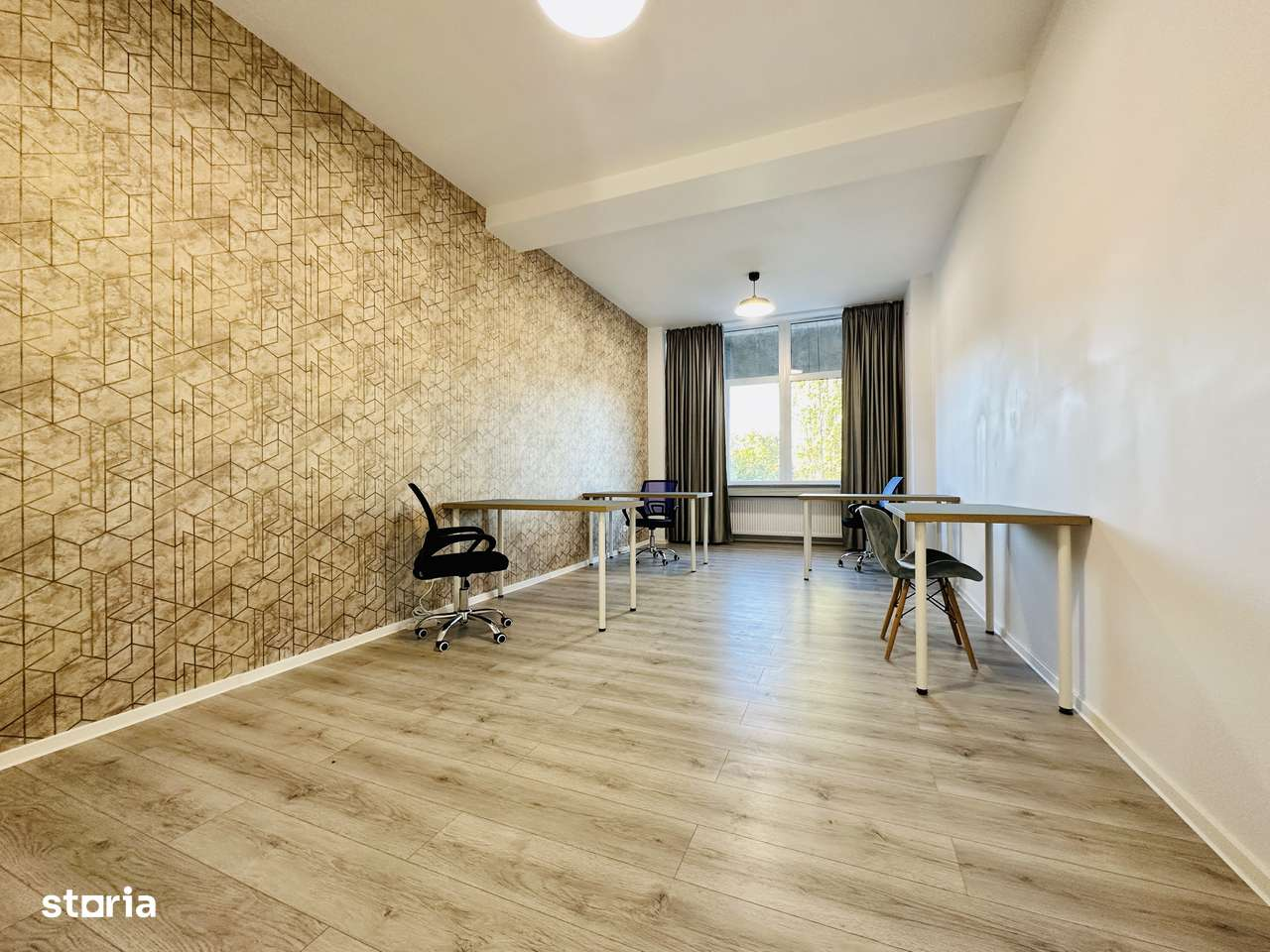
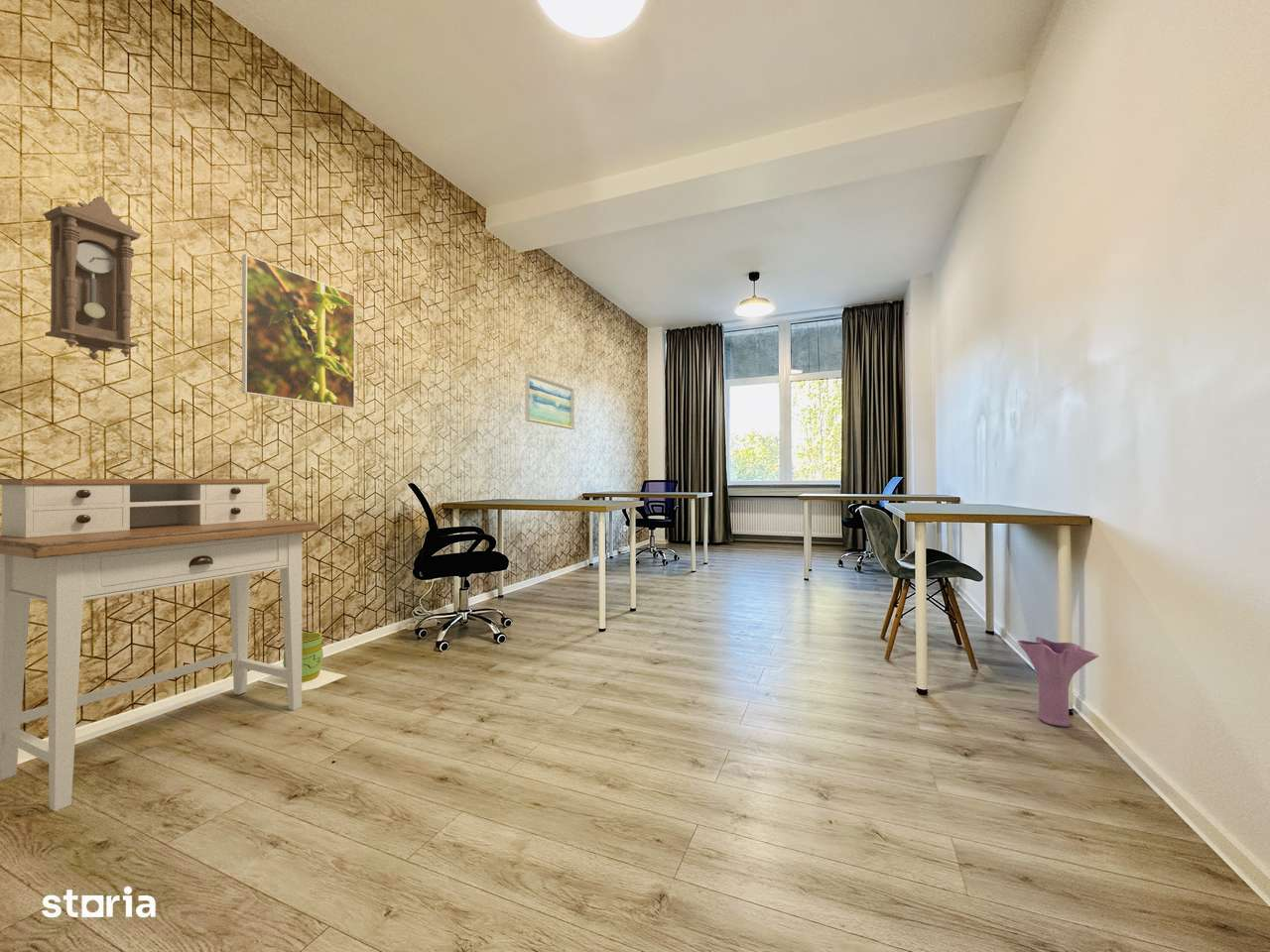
+ pendulum clock [42,195,142,361]
+ wall art [524,372,575,430]
+ trash can [259,631,348,692]
+ vase [1016,637,1099,728]
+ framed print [241,253,356,410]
+ desk [0,478,321,812]
